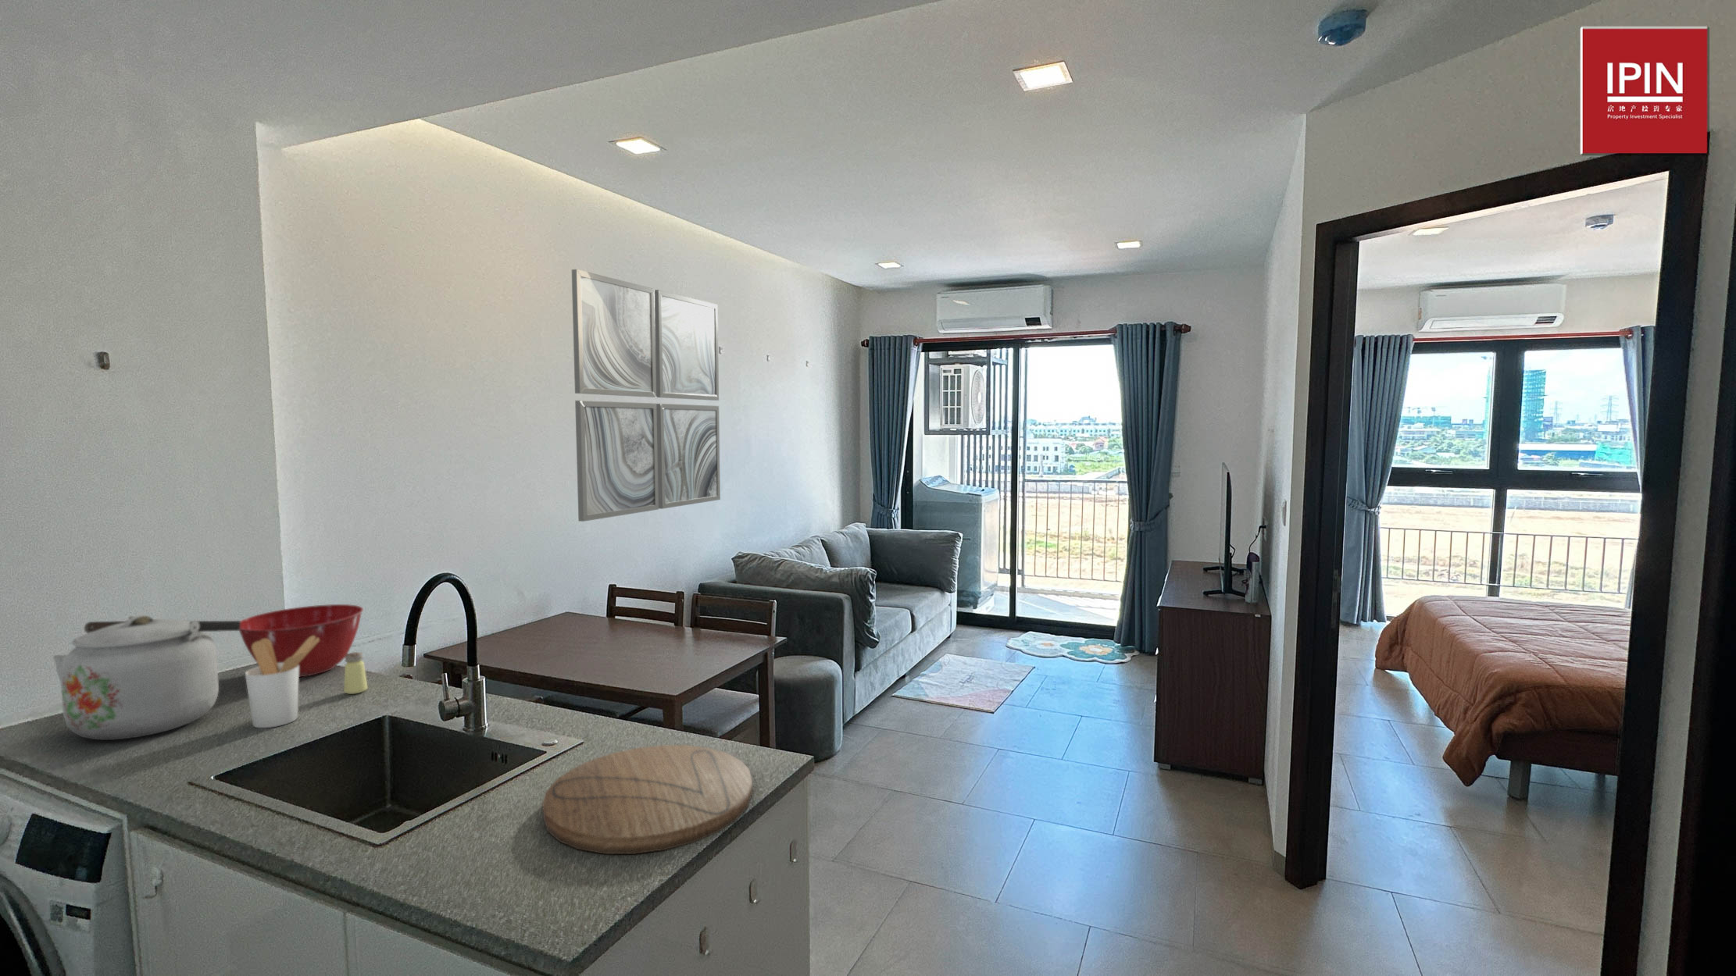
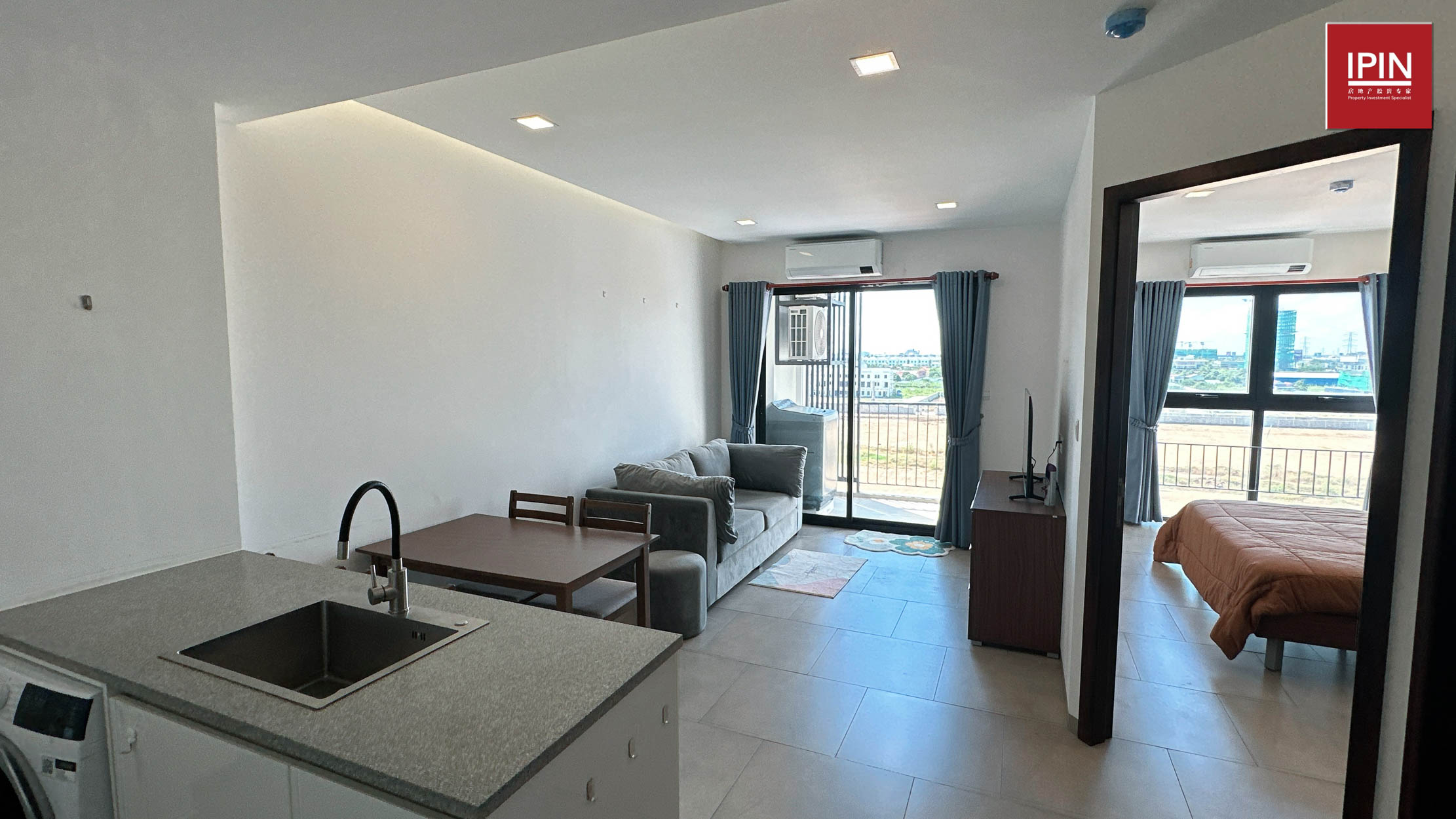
- saltshaker [343,651,368,695]
- kettle [51,614,241,741]
- mixing bowl [238,603,364,678]
- wall art [571,268,721,522]
- cutting board [542,744,754,854]
- utensil holder [244,635,320,728]
